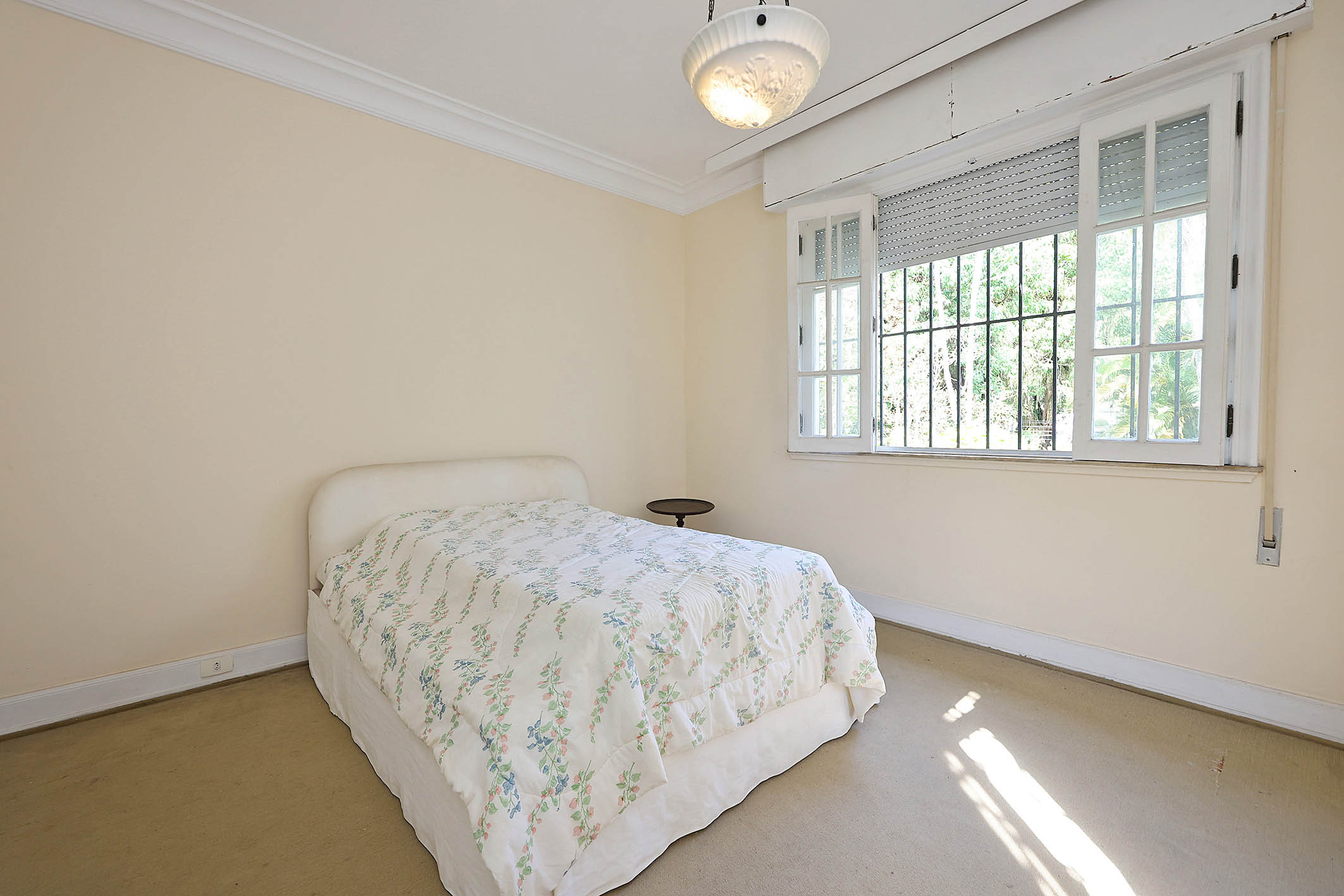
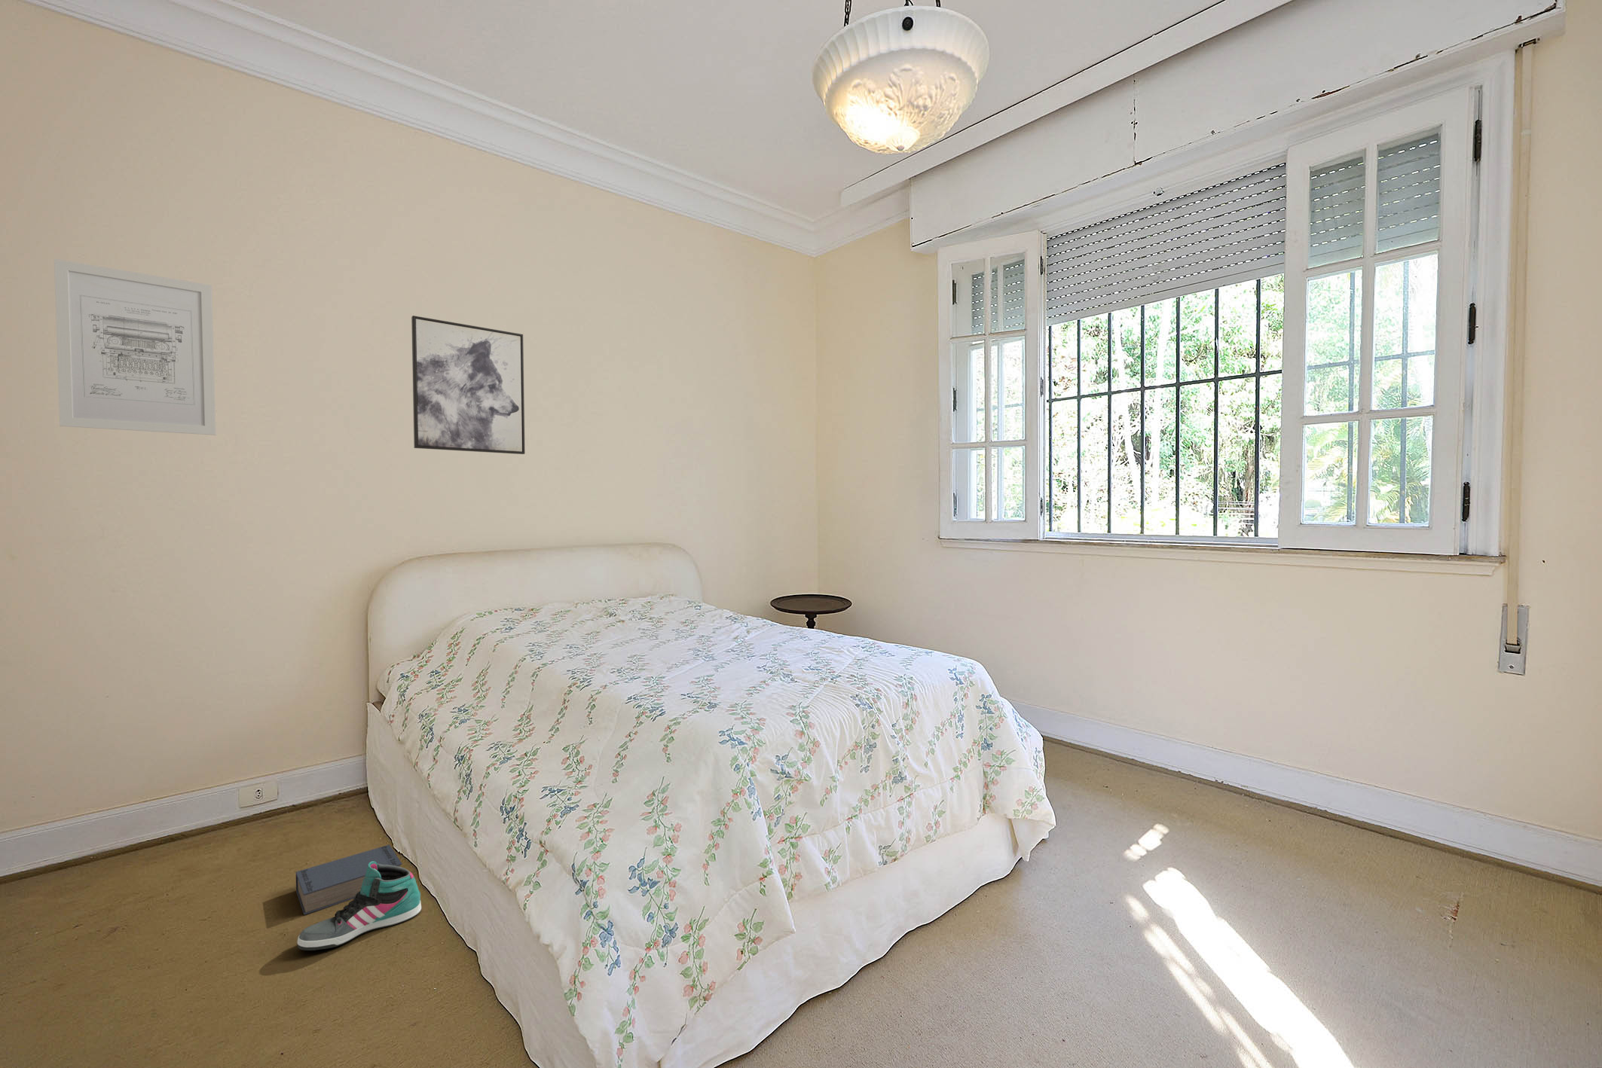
+ wall art [411,315,526,455]
+ wall art [54,259,216,436]
+ book [296,844,403,915]
+ sneaker [297,862,422,951]
